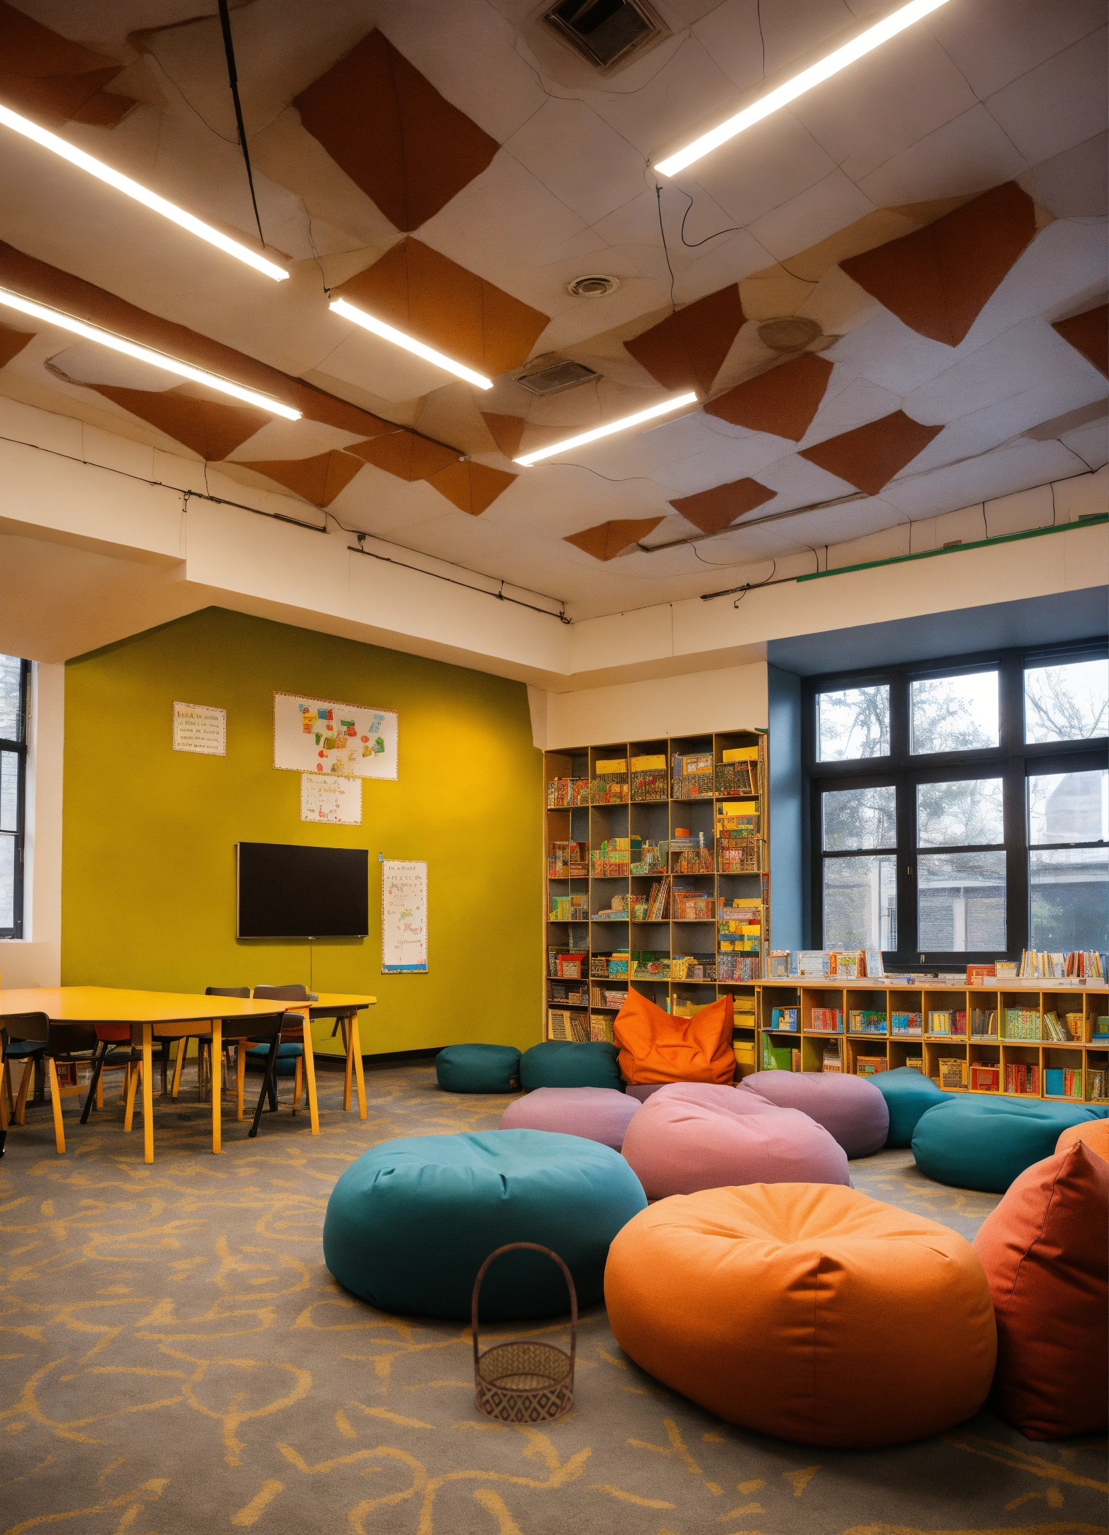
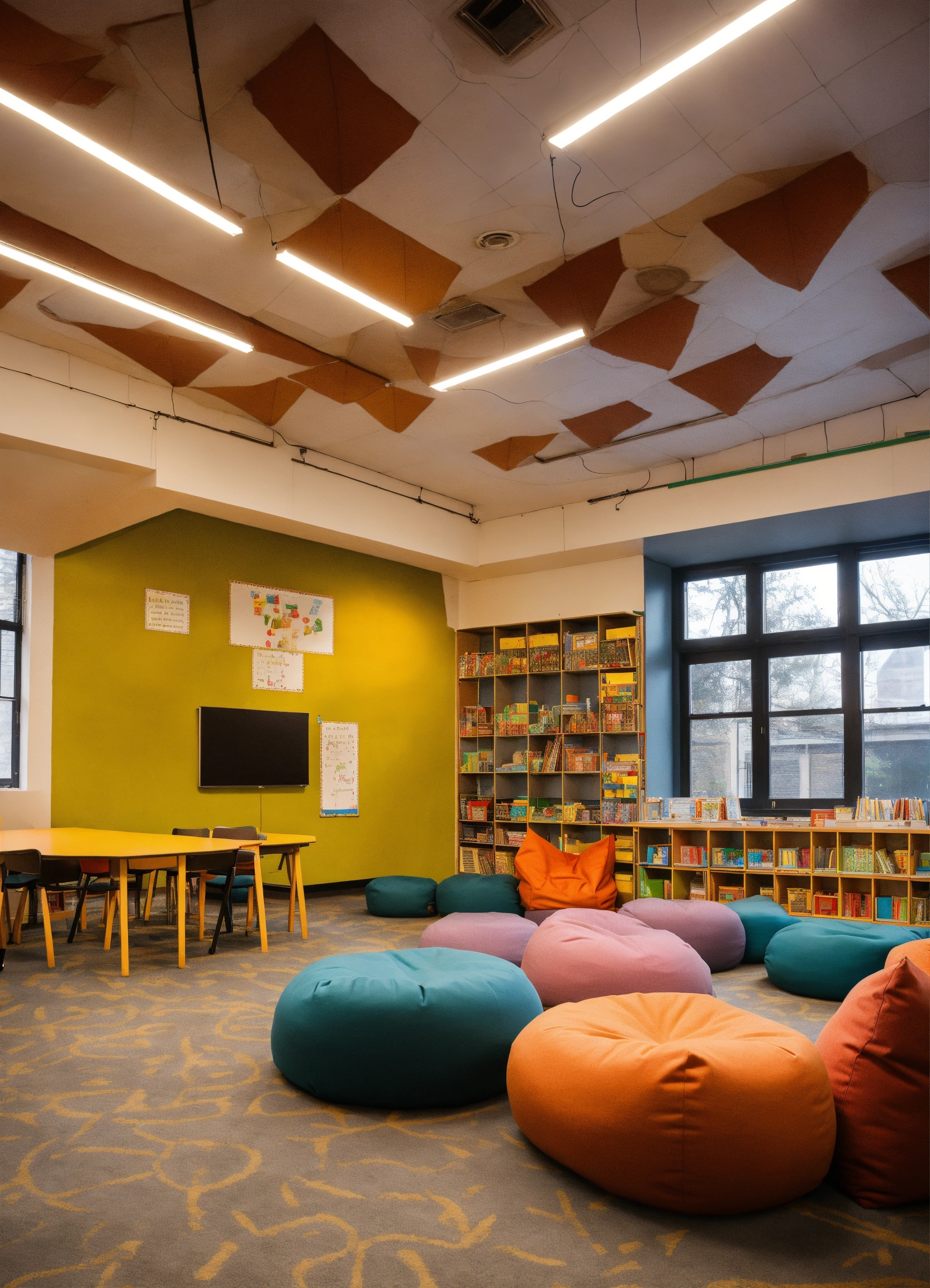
- basket [471,1242,578,1425]
